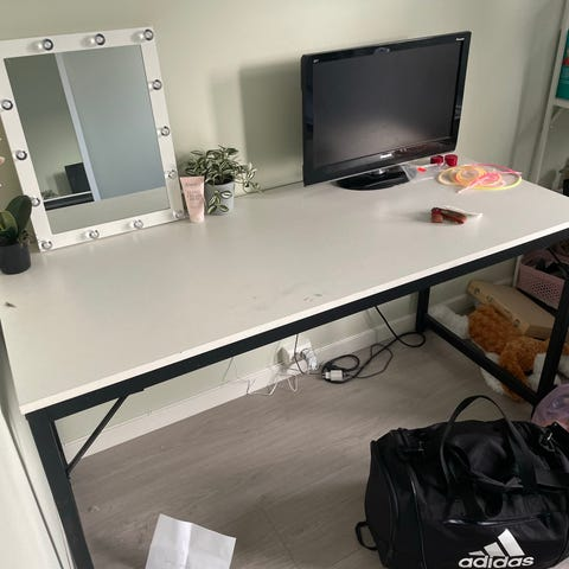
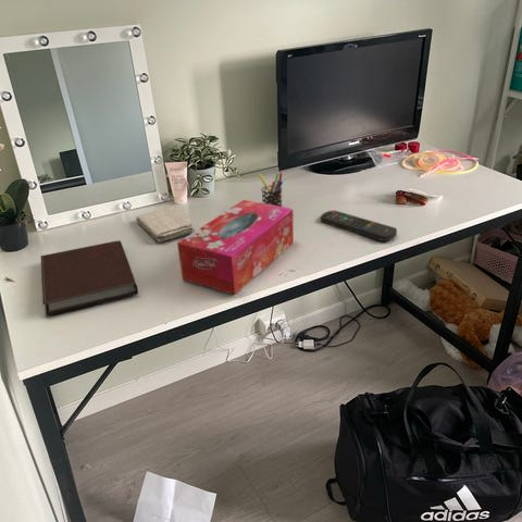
+ washcloth [135,206,196,244]
+ tissue box [176,199,295,296]
+ pen holder [258,172,284,207]
+ notebook [40,239,139,316]
+ remote control [320,209,398,243]
